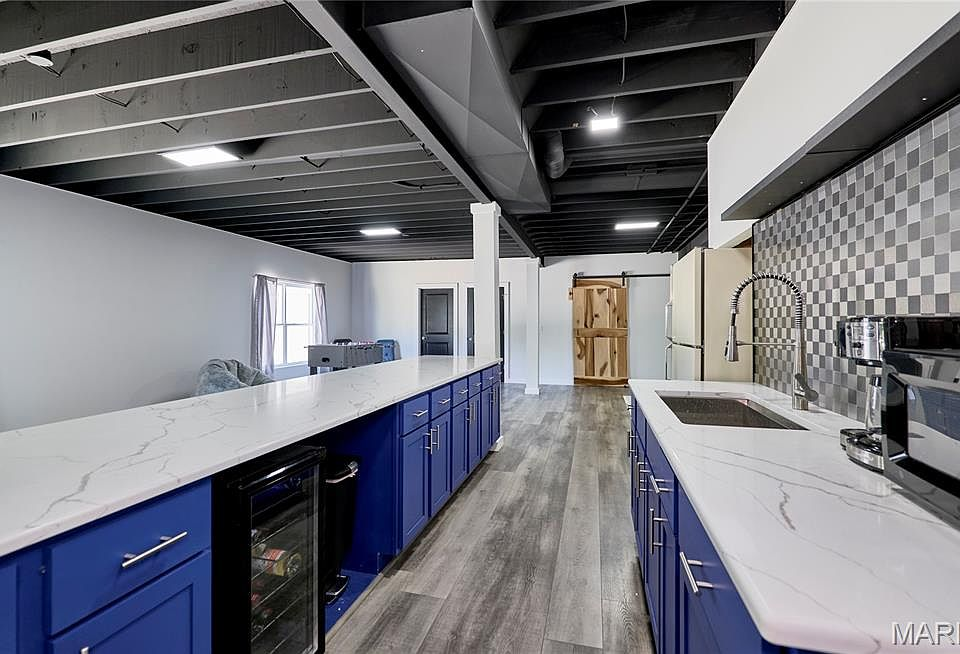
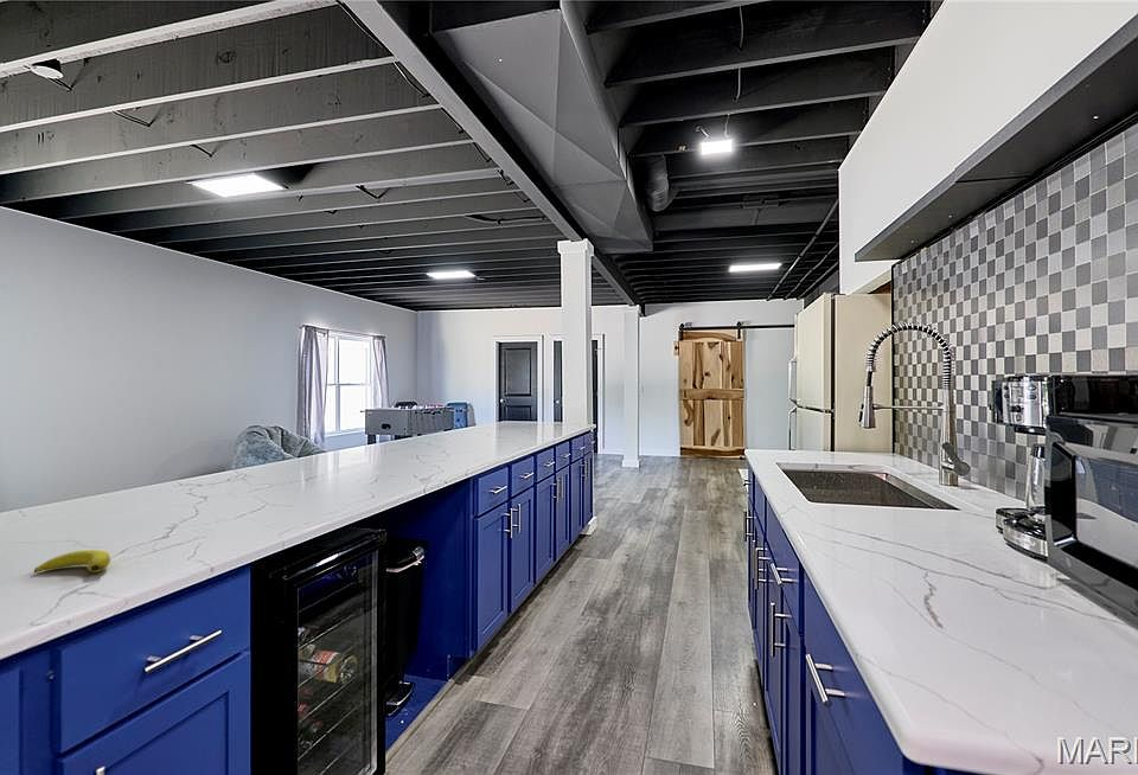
+ banana [33,549,111,575]
